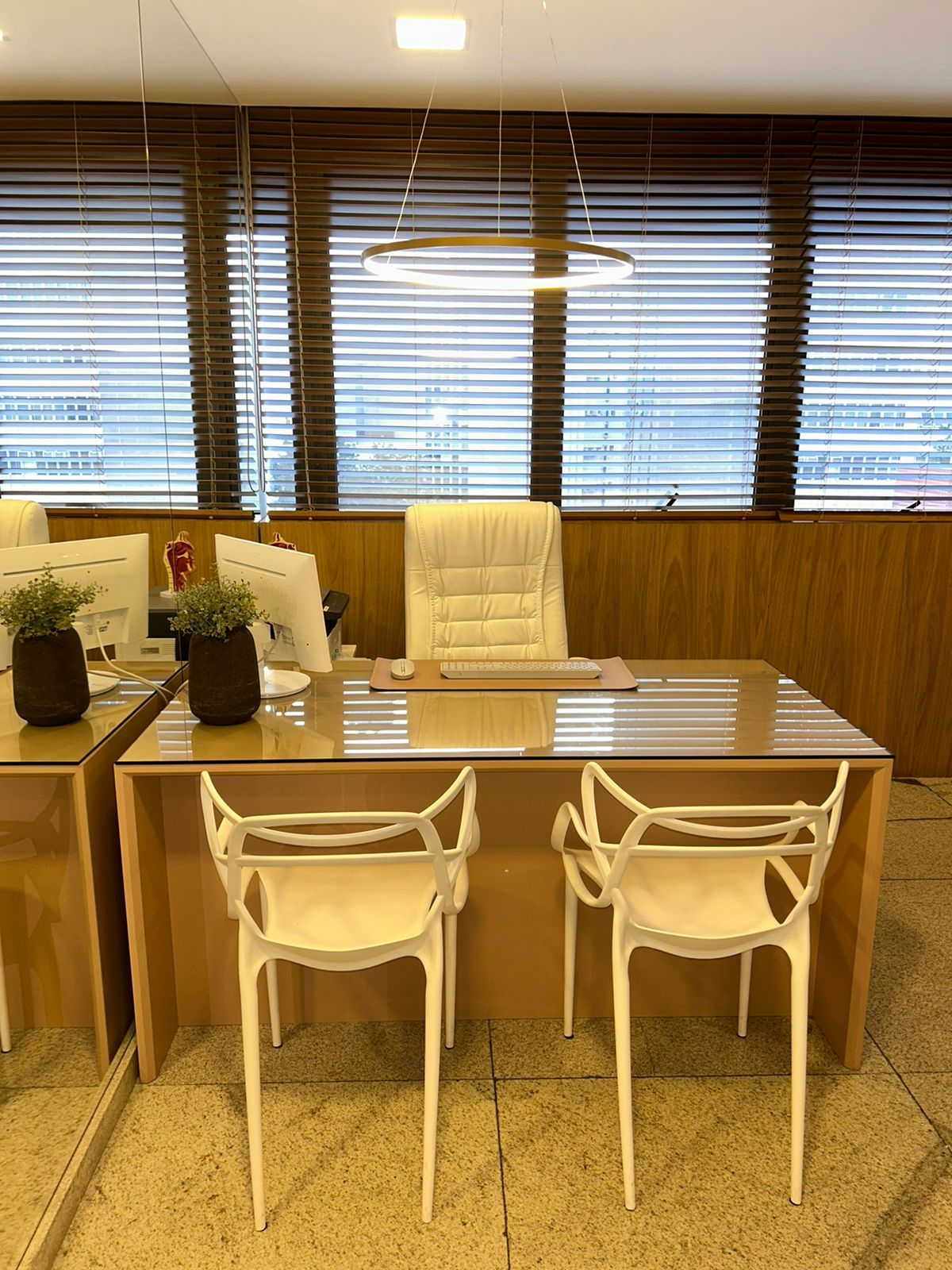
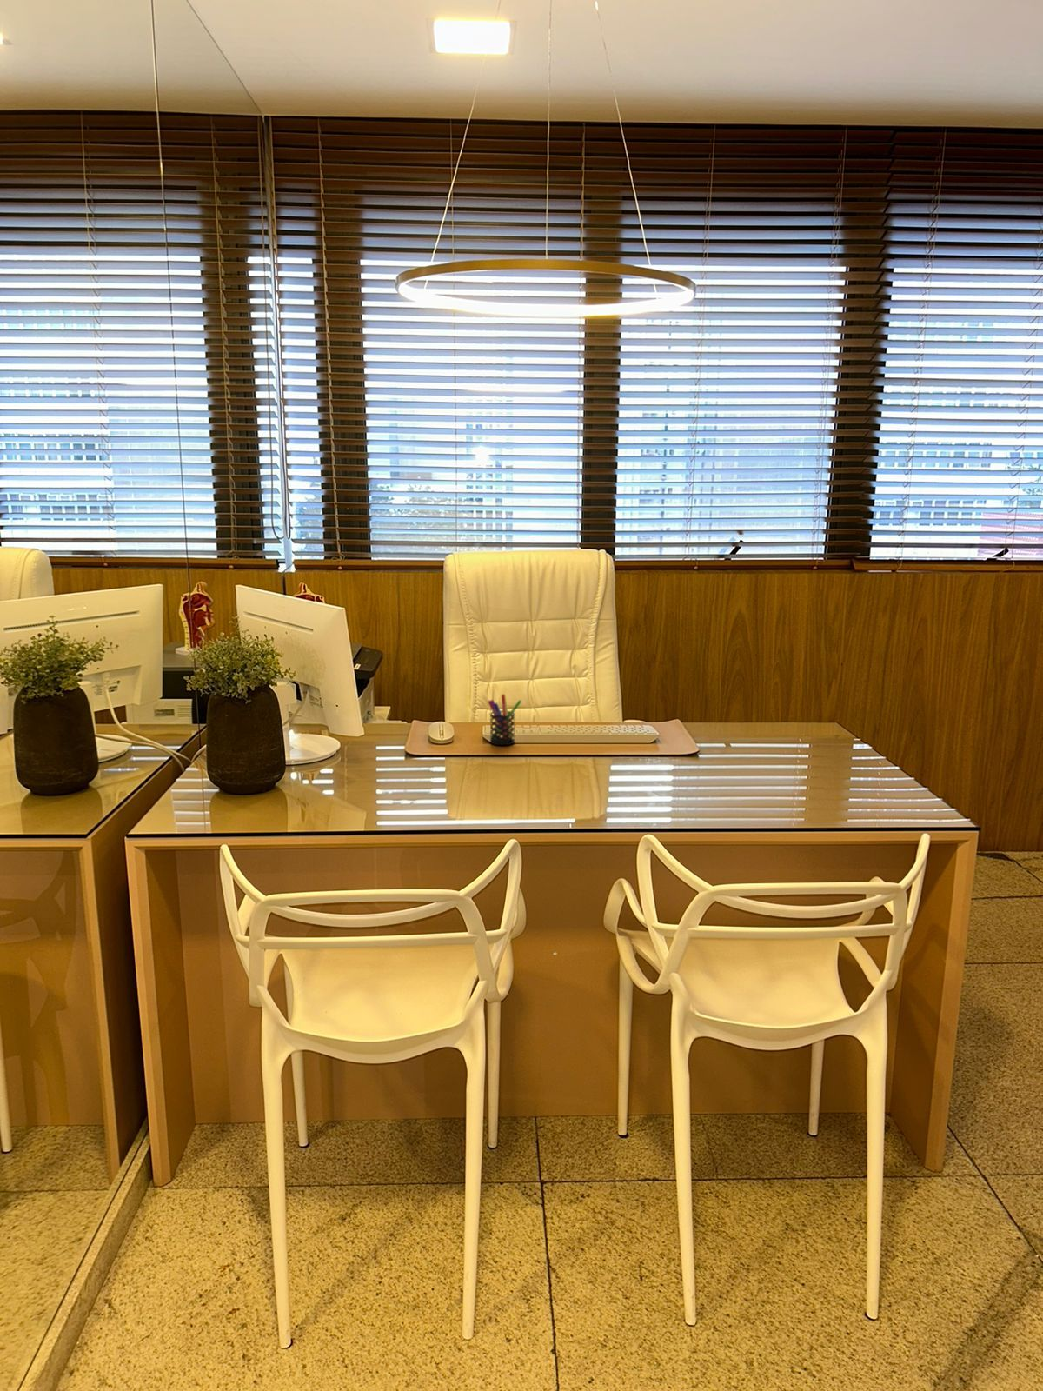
+ pen holder [488,693,523,746]
